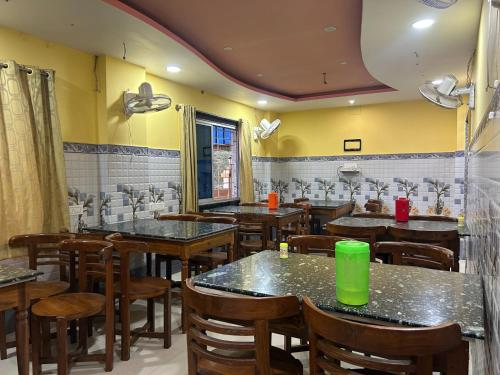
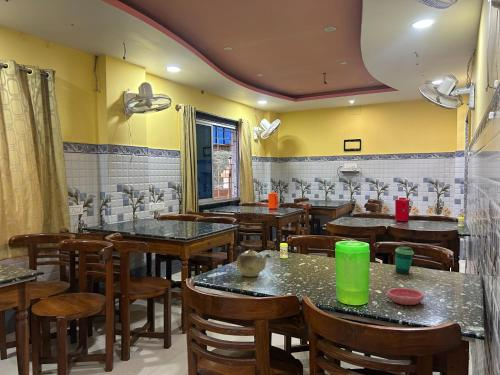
+ cup [394,246,415,275]
+ saucer [386,287,425,306]
+ teapot [234,245,272,278]
